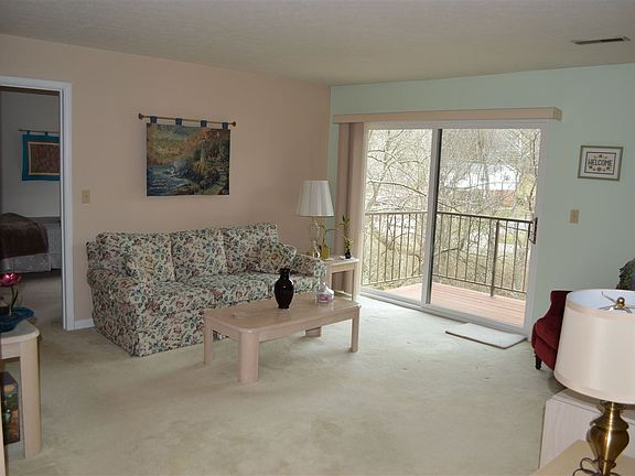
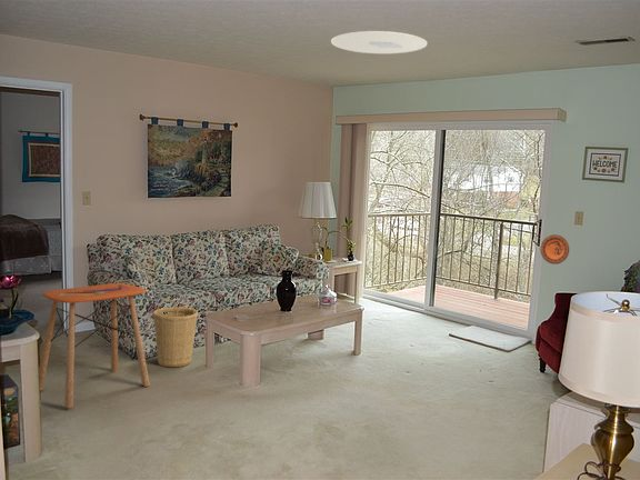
+ decorative plate [540,233,570,266]
+ side table [38,282,151,409]
+ basket [152,298,199,368]
+ ceiling light [330,30,429,54]
